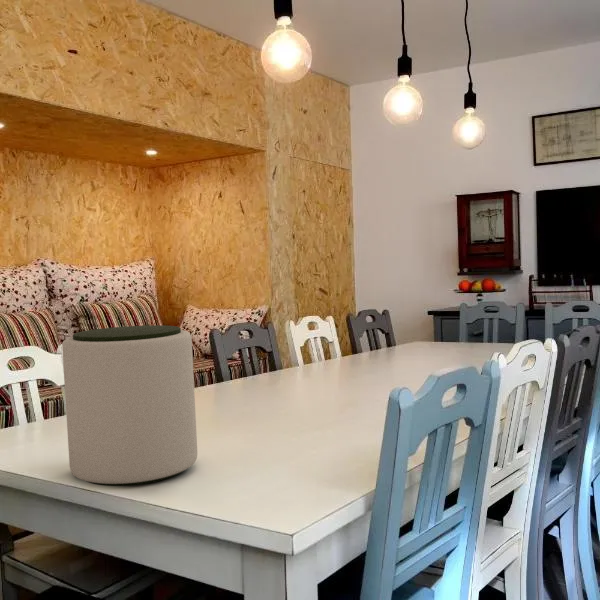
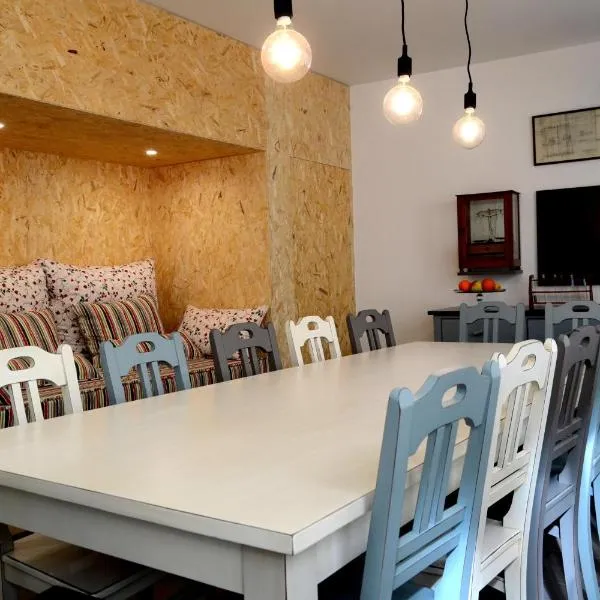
- plant pot [61,324,198,487]
